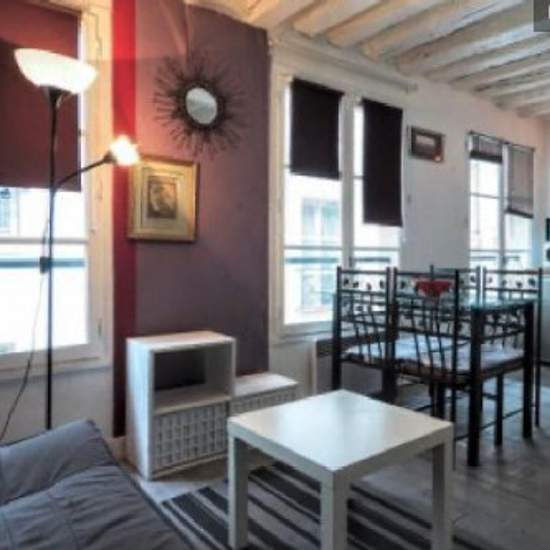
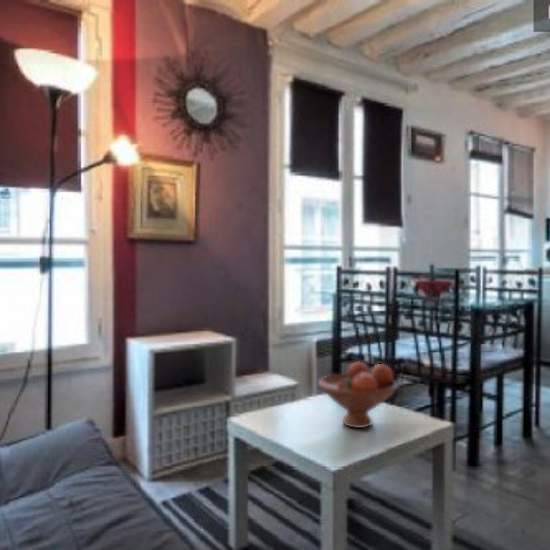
+ fruit bowl [317,361,400,429]
